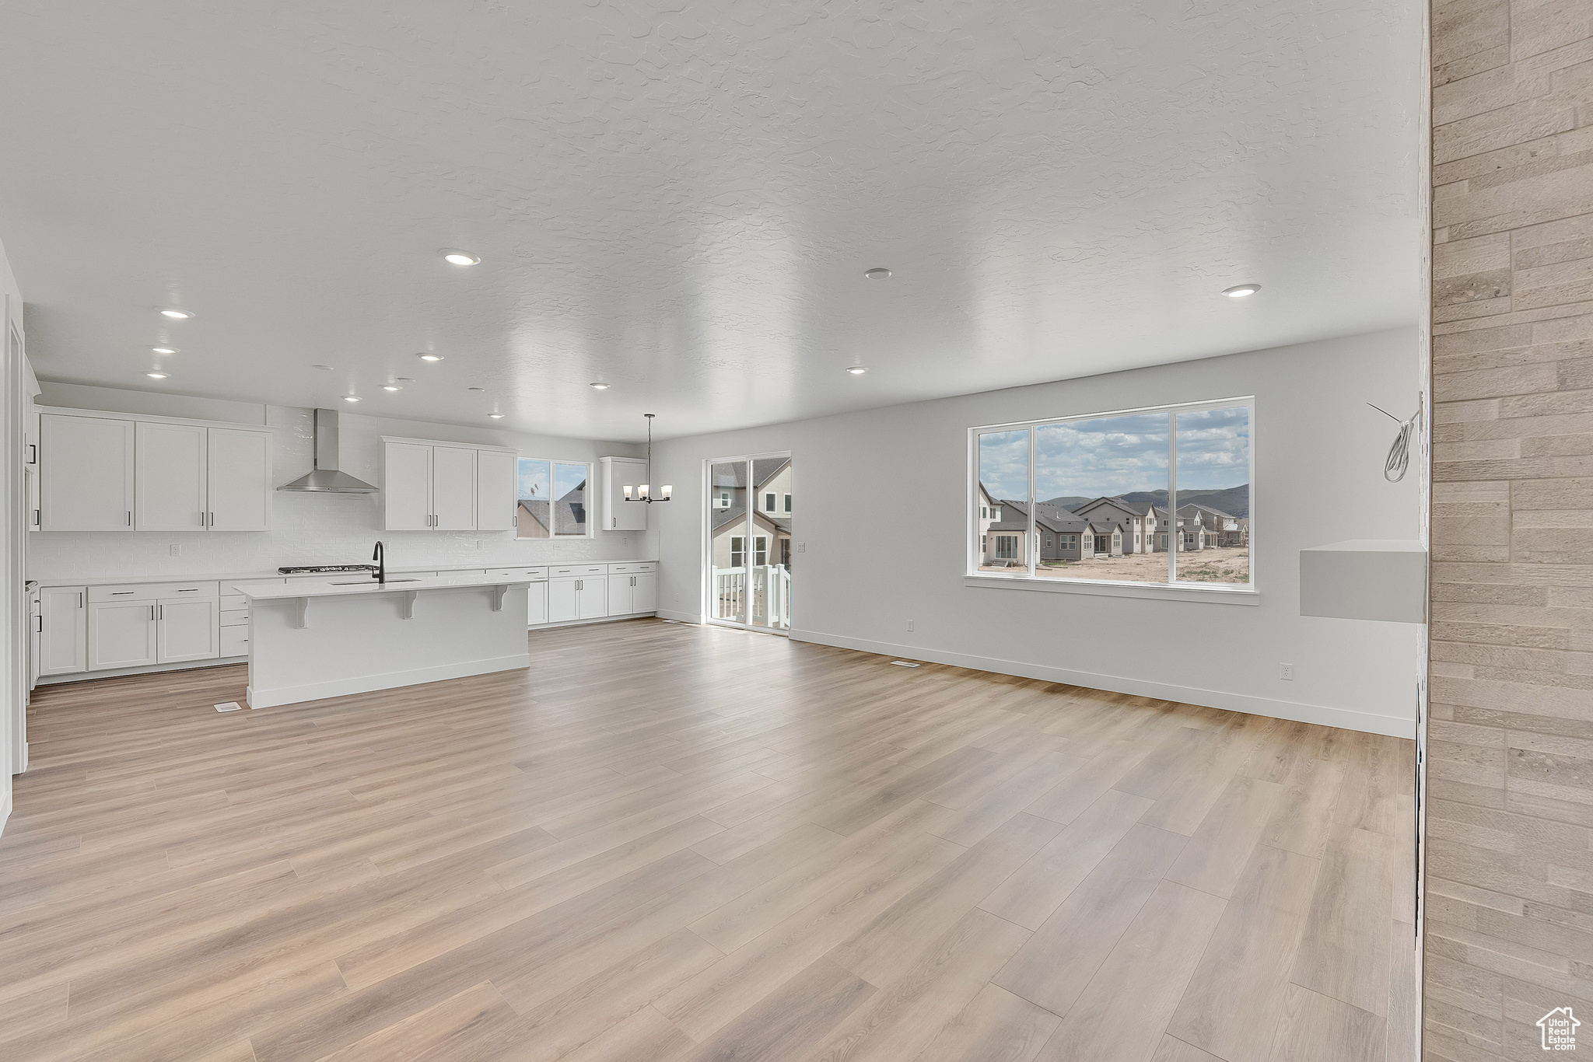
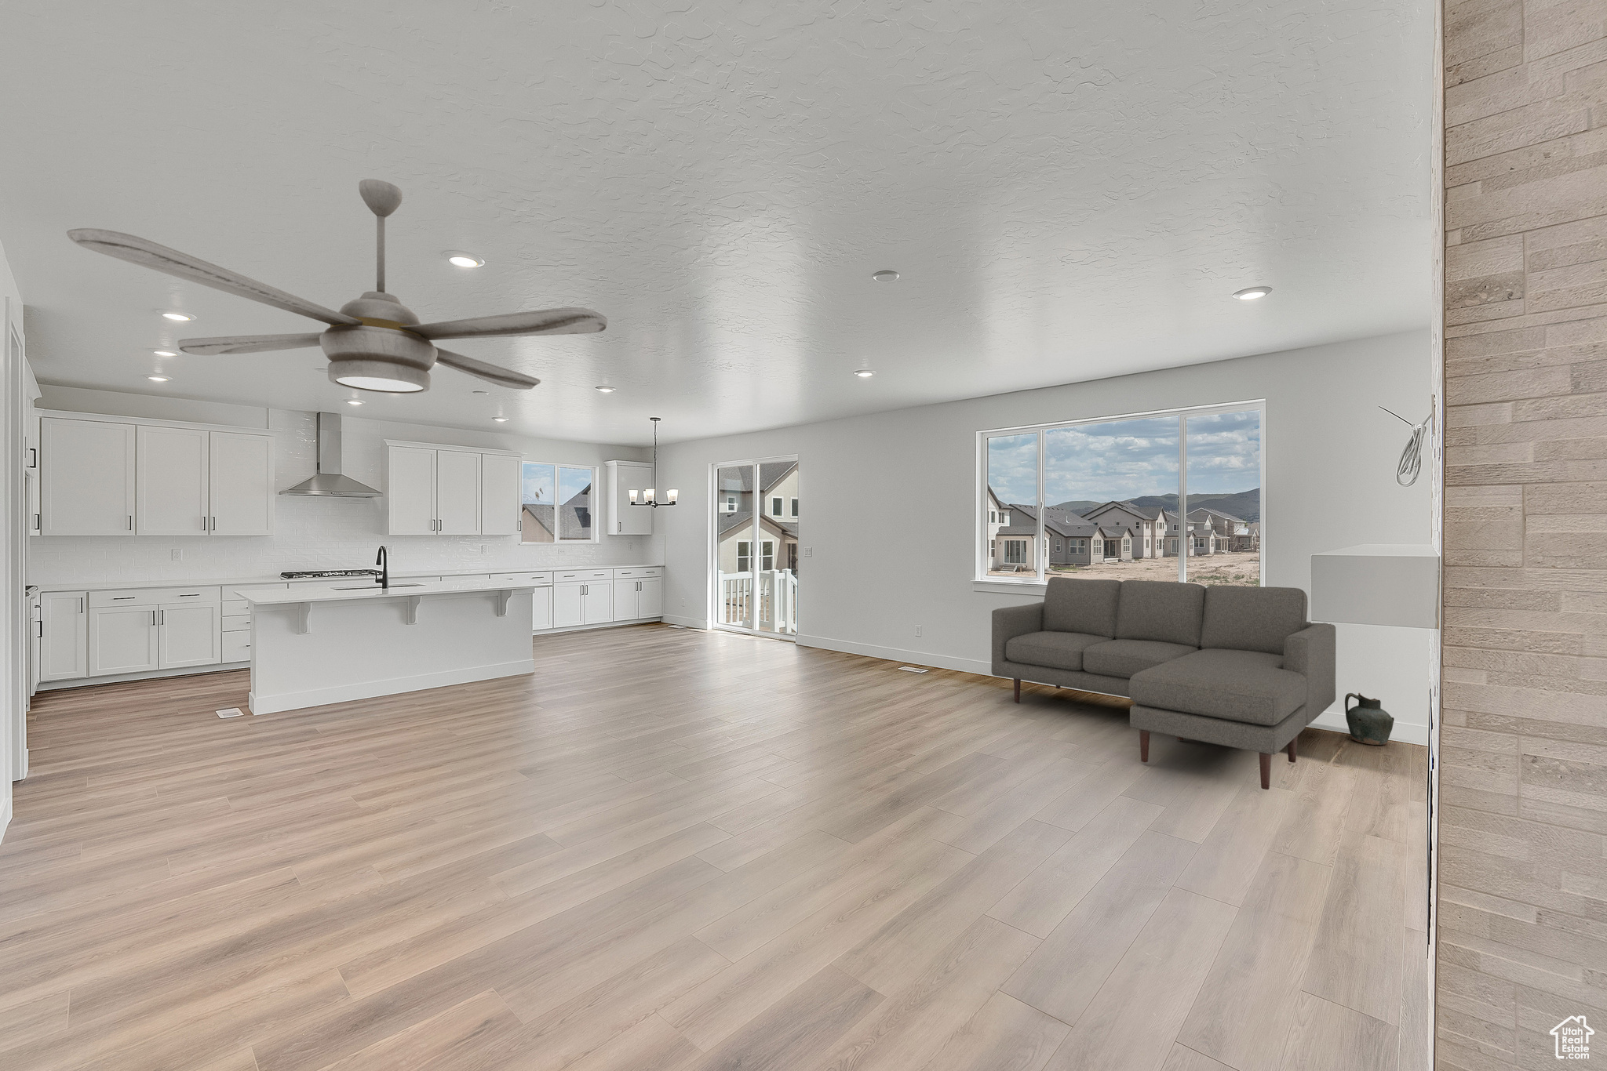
+ ceiling fan [66,178,609,394]
+ sofa [990,576,1337,790]
+ ceramic jug [1344,692,1395,746]
